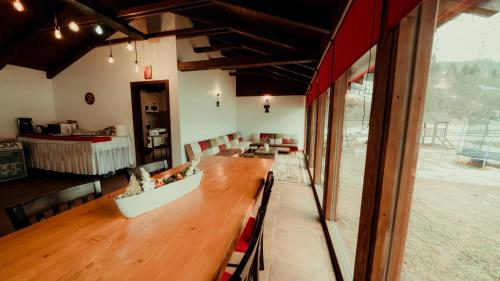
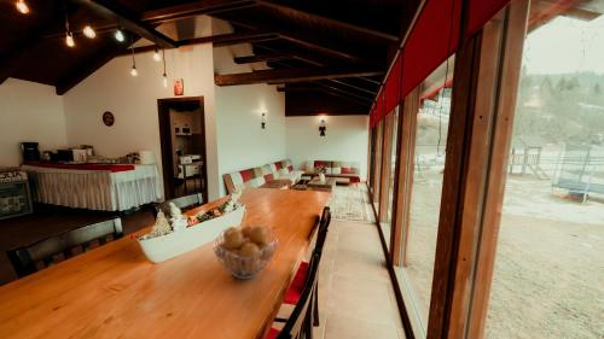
+ fruit basket [211,223,279,280]
